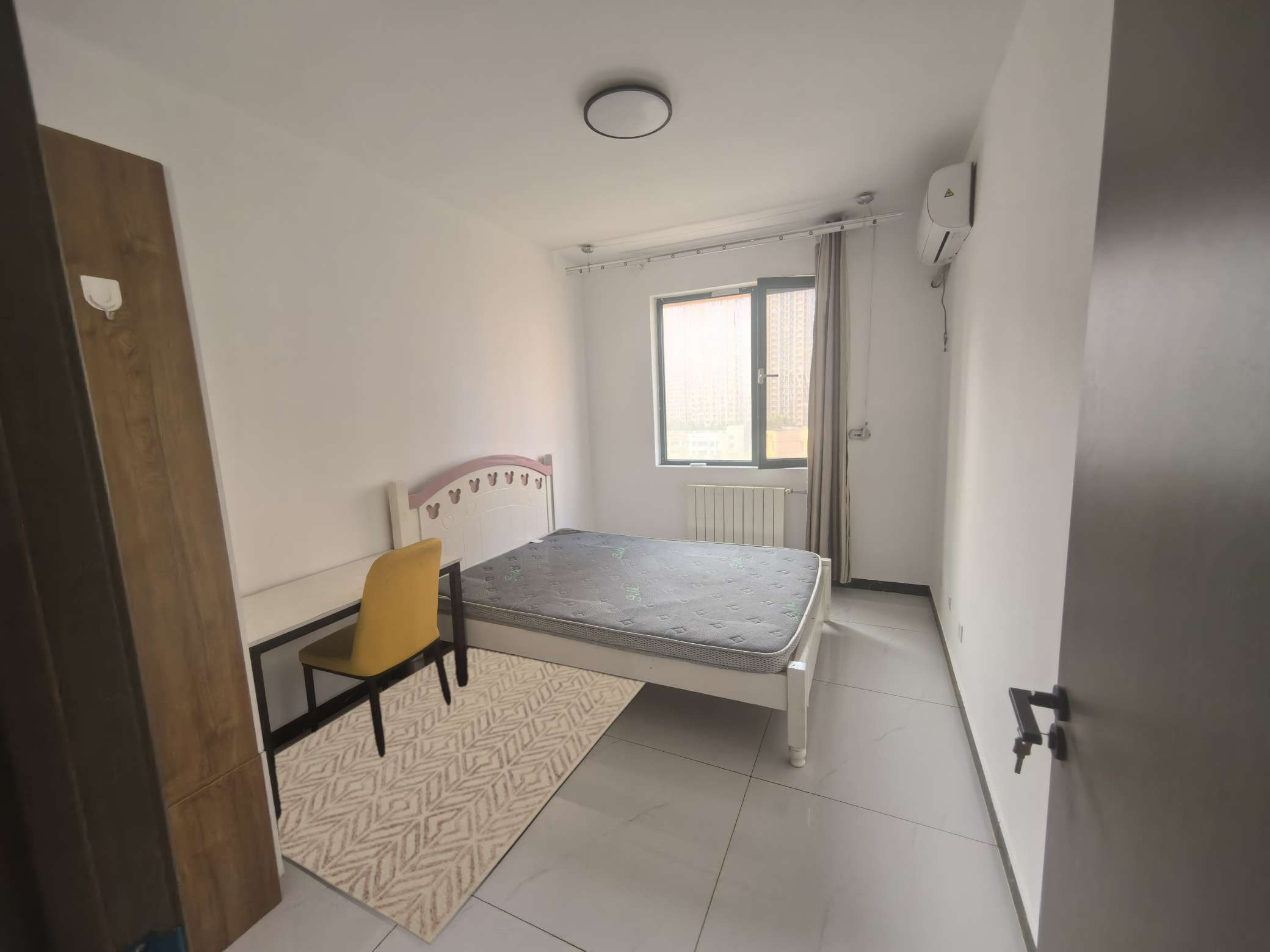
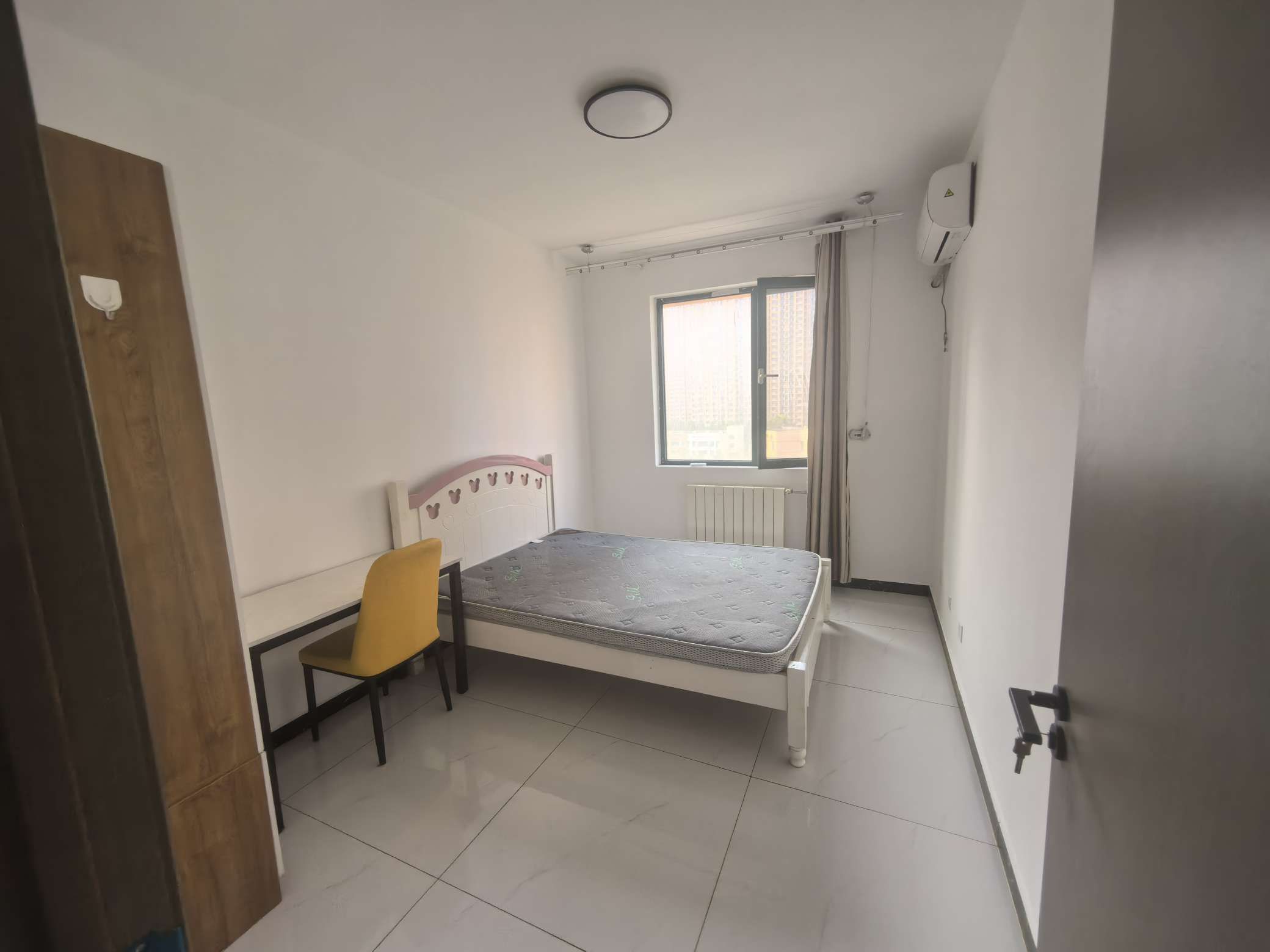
- rug [274,647,647,945]
